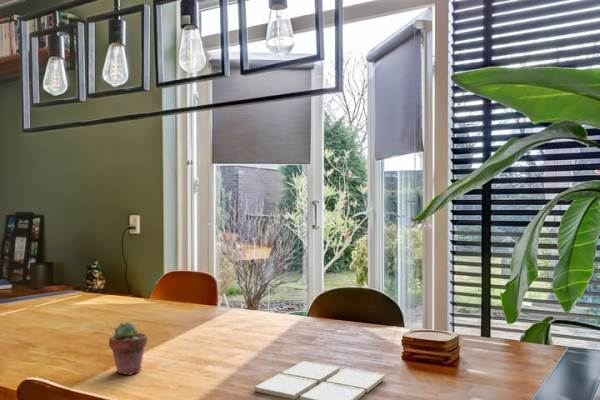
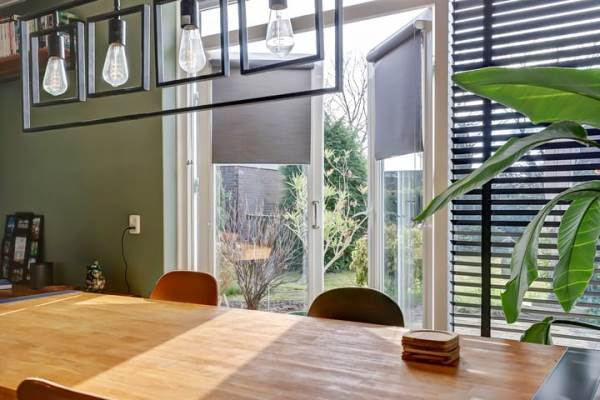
- potted succulent [108,321,148,376]
- drink coaster [253,360,386,400]
